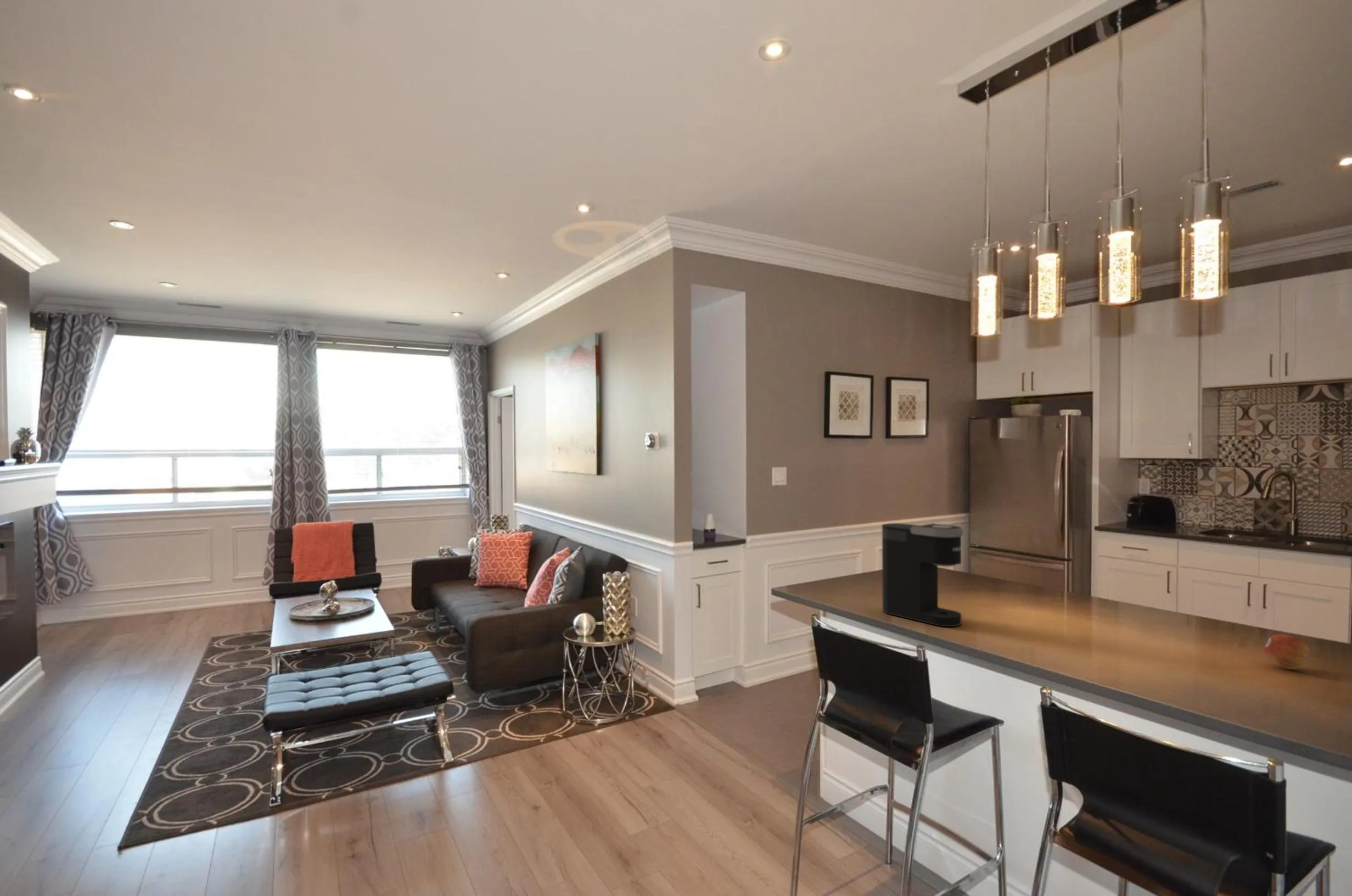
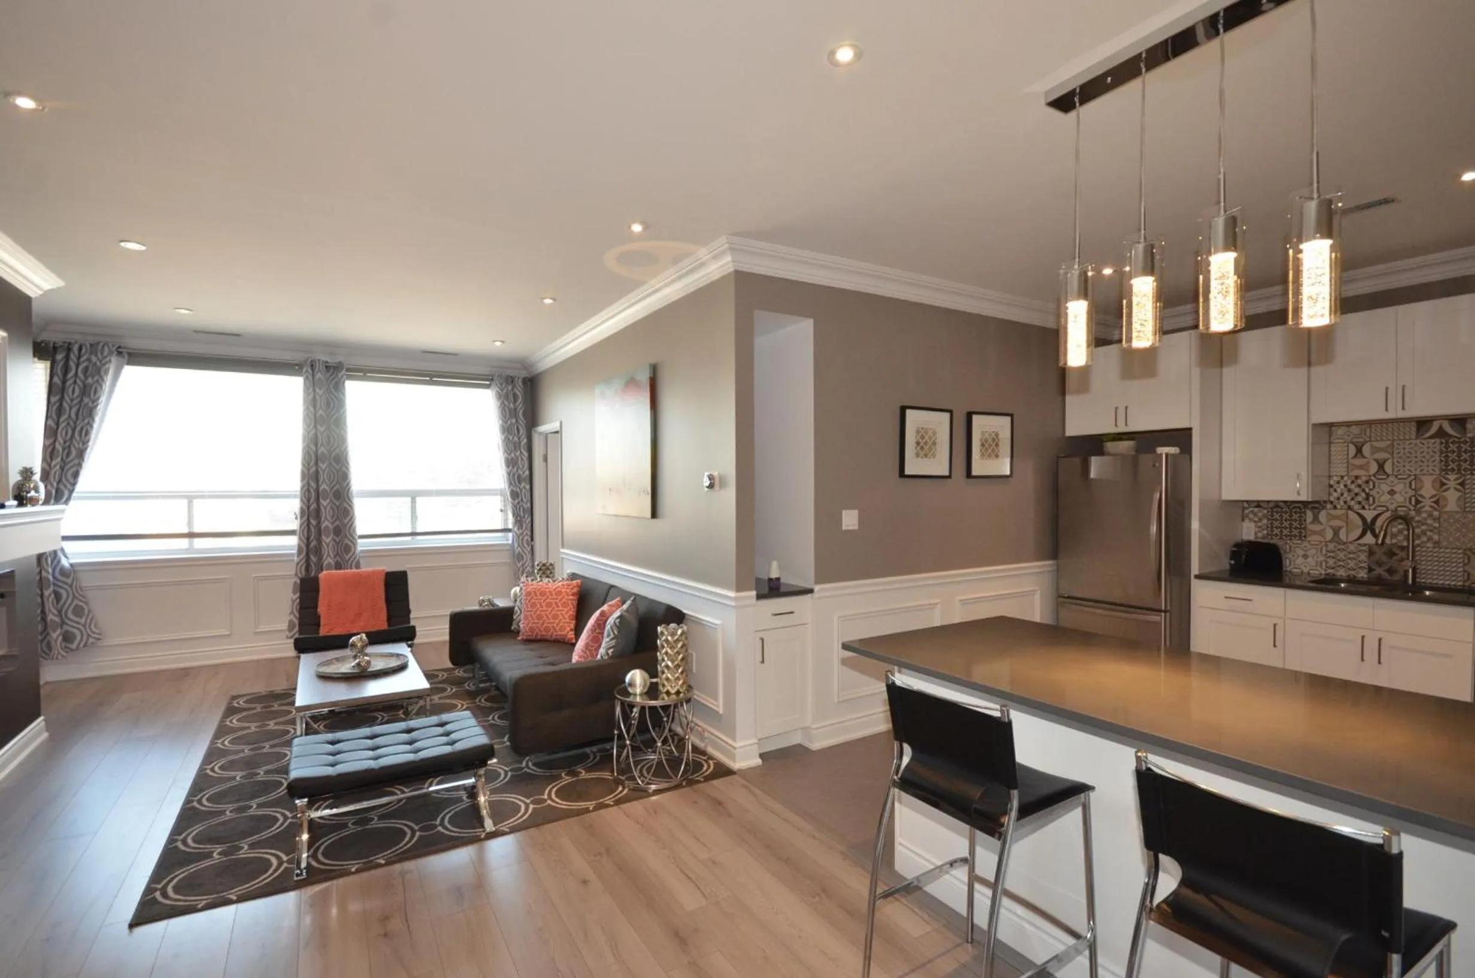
- fruit [1263,634,1310,670]
- coffee maker [882,523,964,627]
